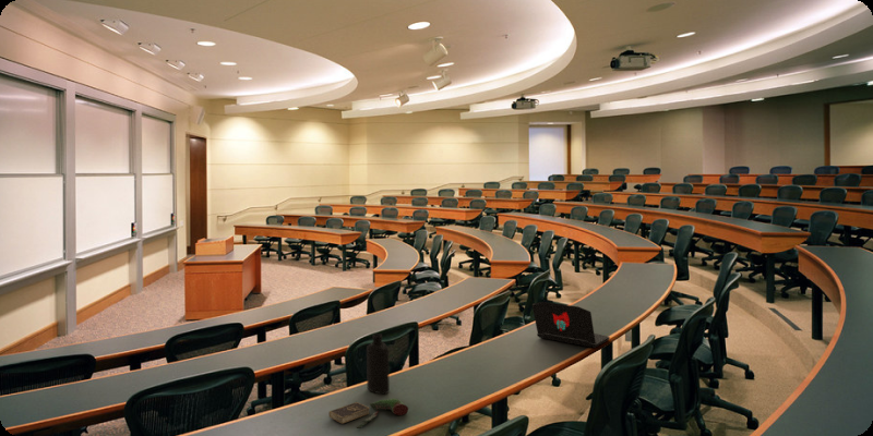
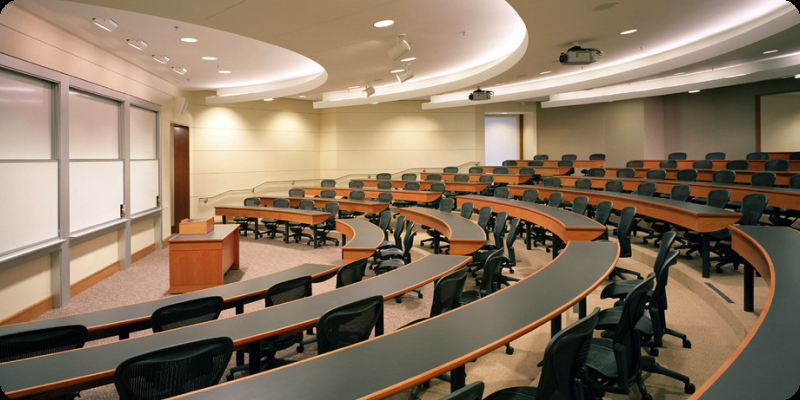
- bottle [366,334,391,395]
- book [328,398,409,429]
- laptop [531,301,611,349]
